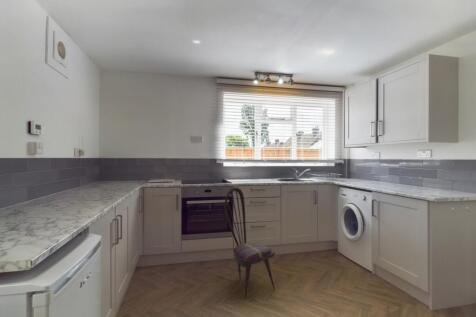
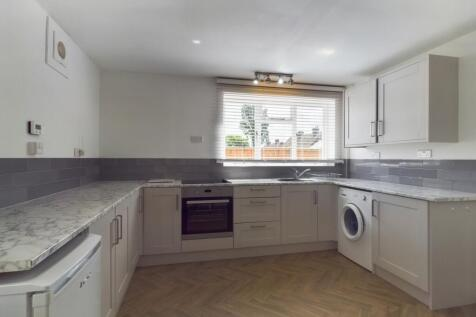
- dining chair [223,186,276,299]
